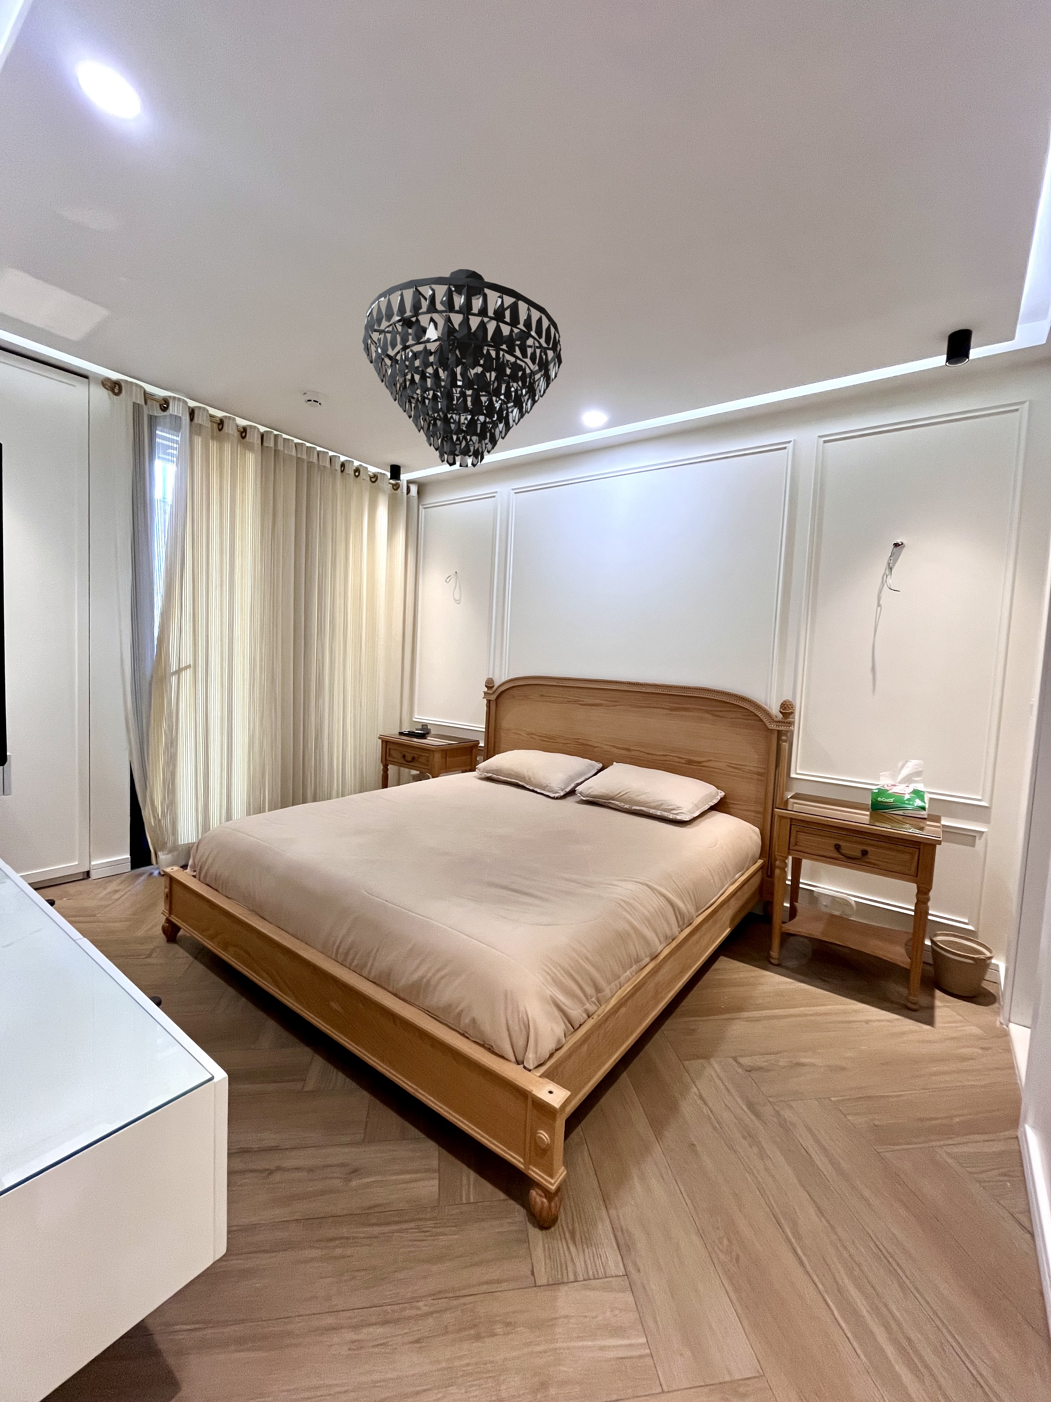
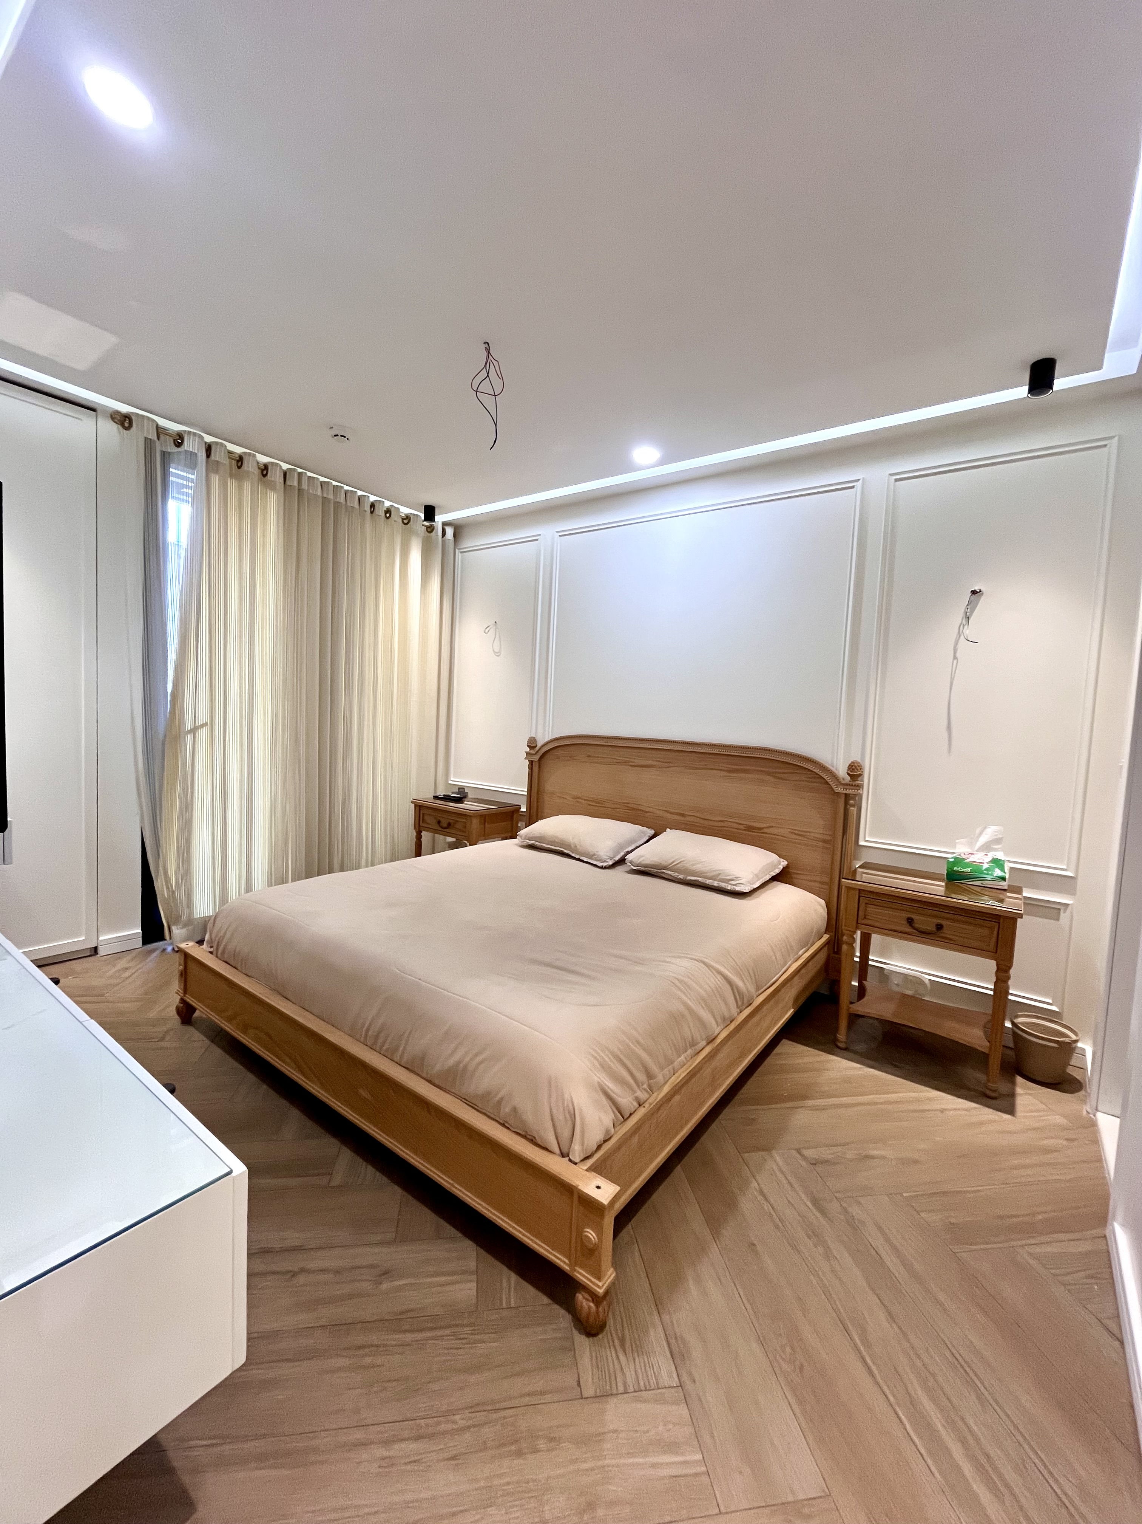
- chandelier [362,268,563,468]
